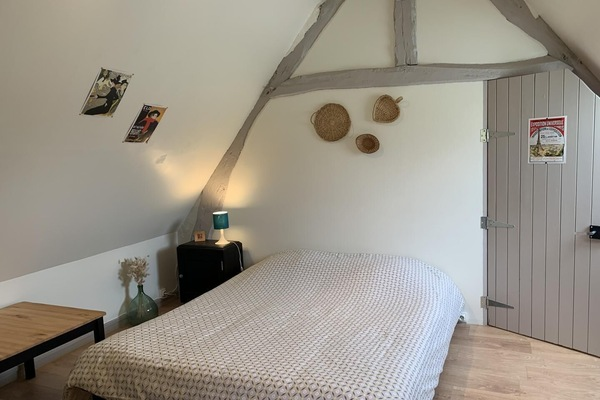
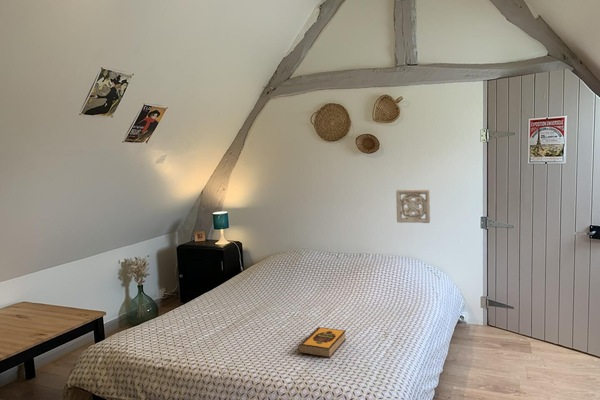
+ wall ornament [395,188,431,224]
+ hardback book [297,326,347,359]
